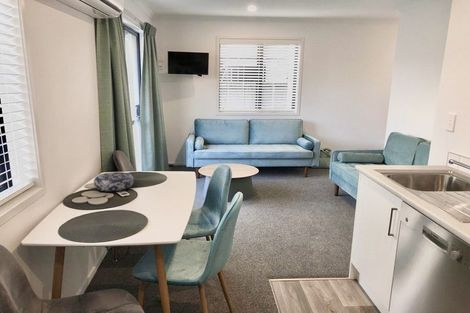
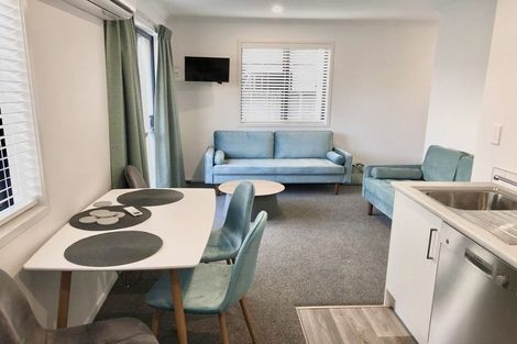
- decorative bowl [93,171,135,192]
